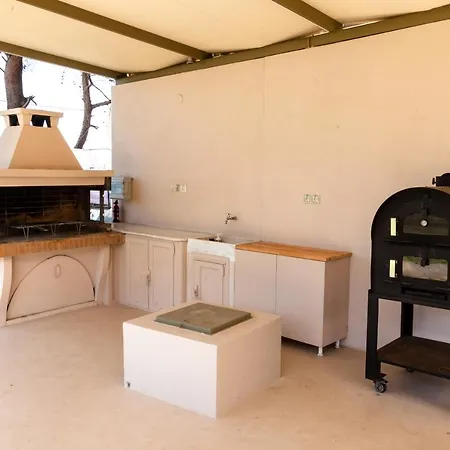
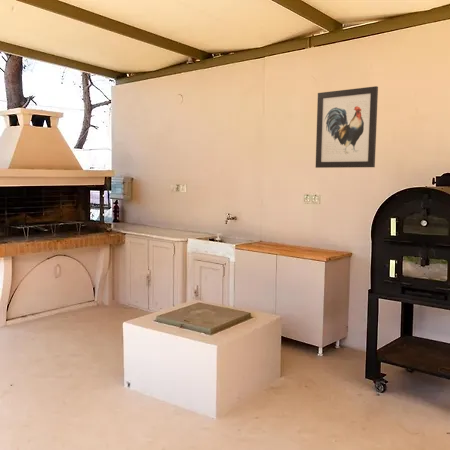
+ wall art [315,85,379,169]
